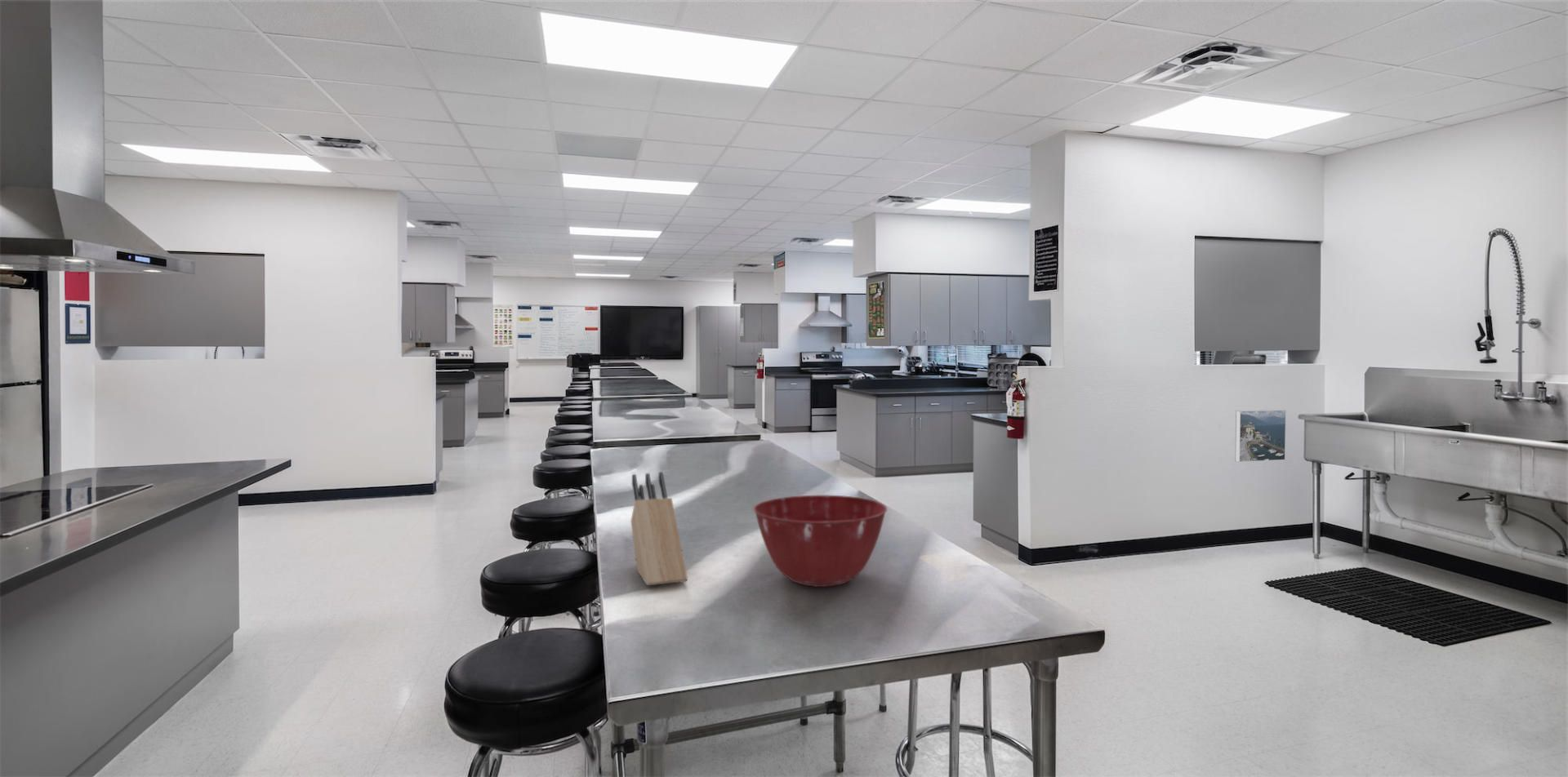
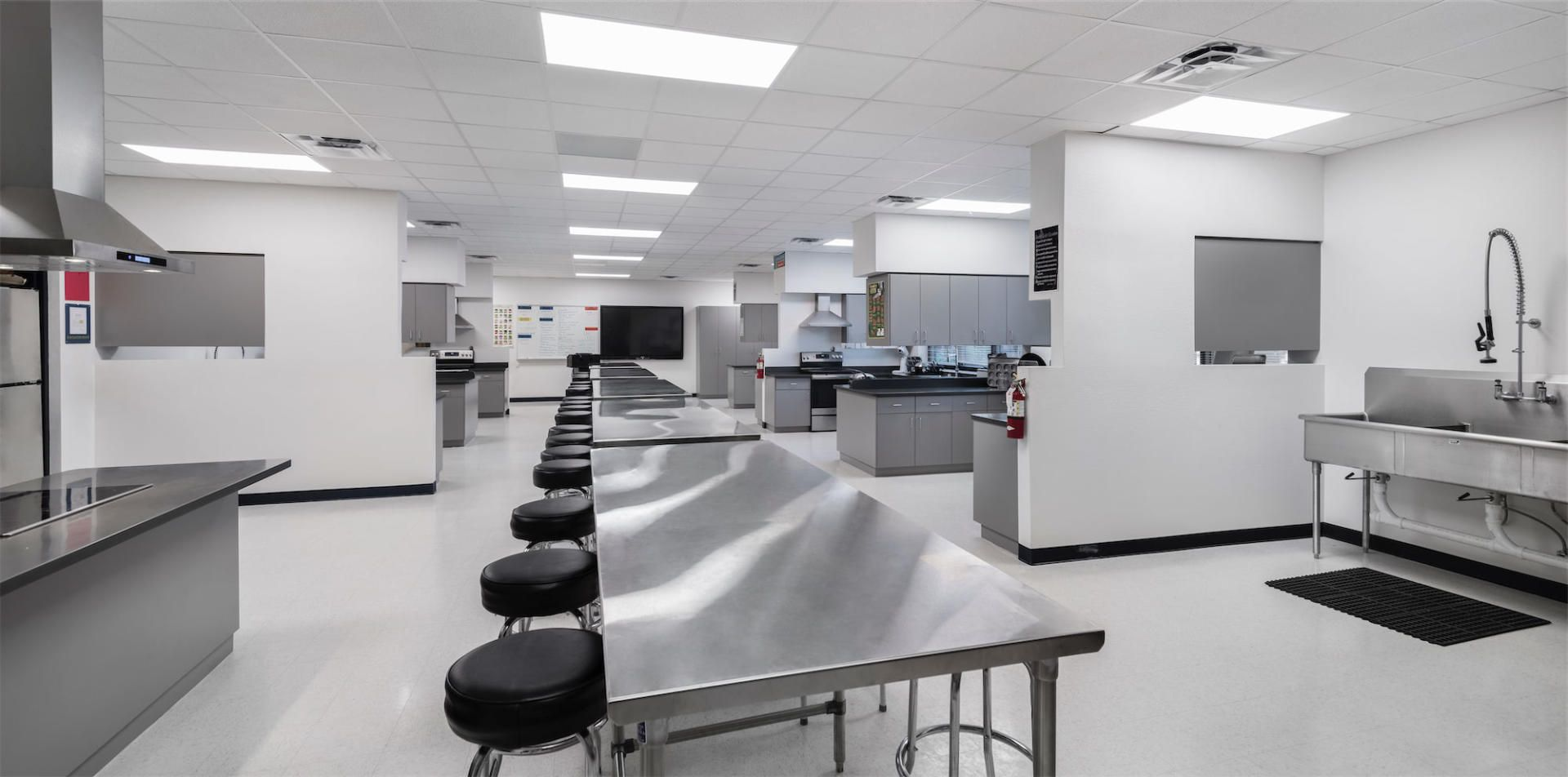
- mixing bowl [753,495,888,588]
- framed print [1235,409,1287,463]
- knife block [630,471,688,586]
